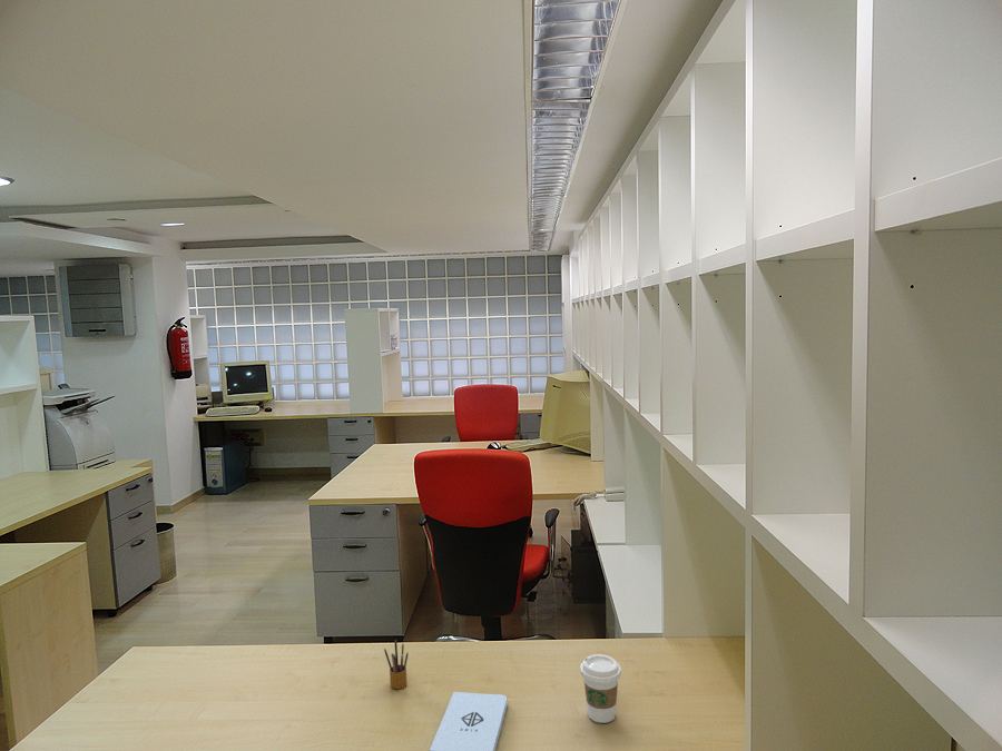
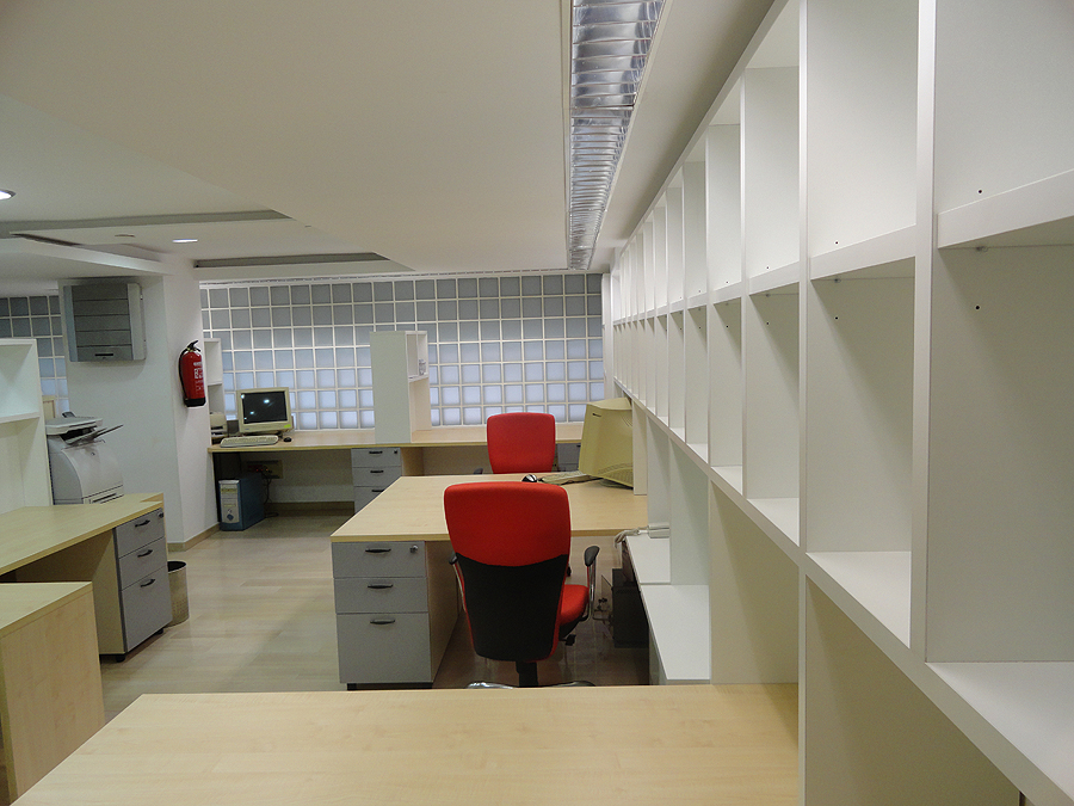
- notepad [429,691,509,751]
- coffee cup [579,653,622,724]
- pencil box [383,639,410,690]
